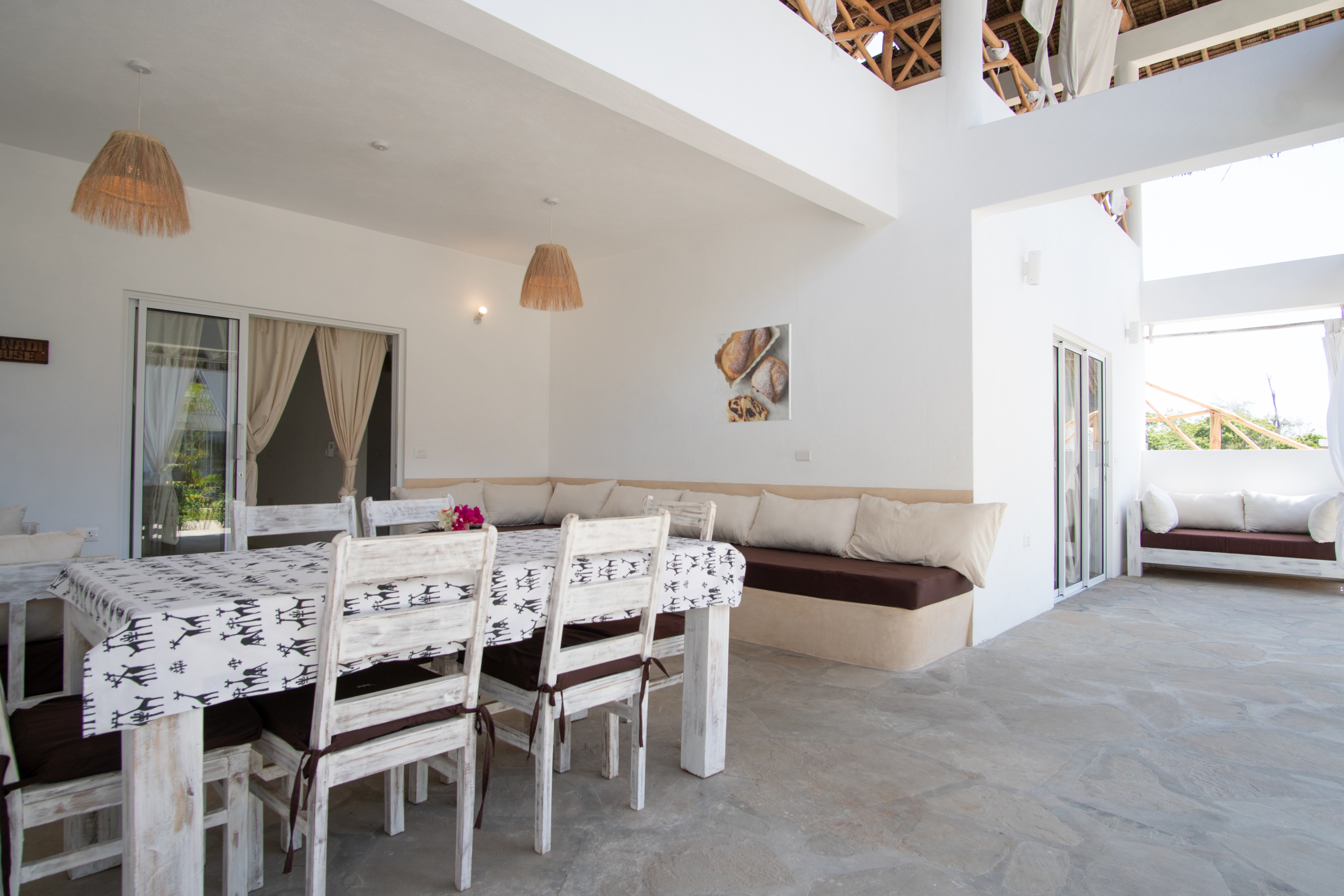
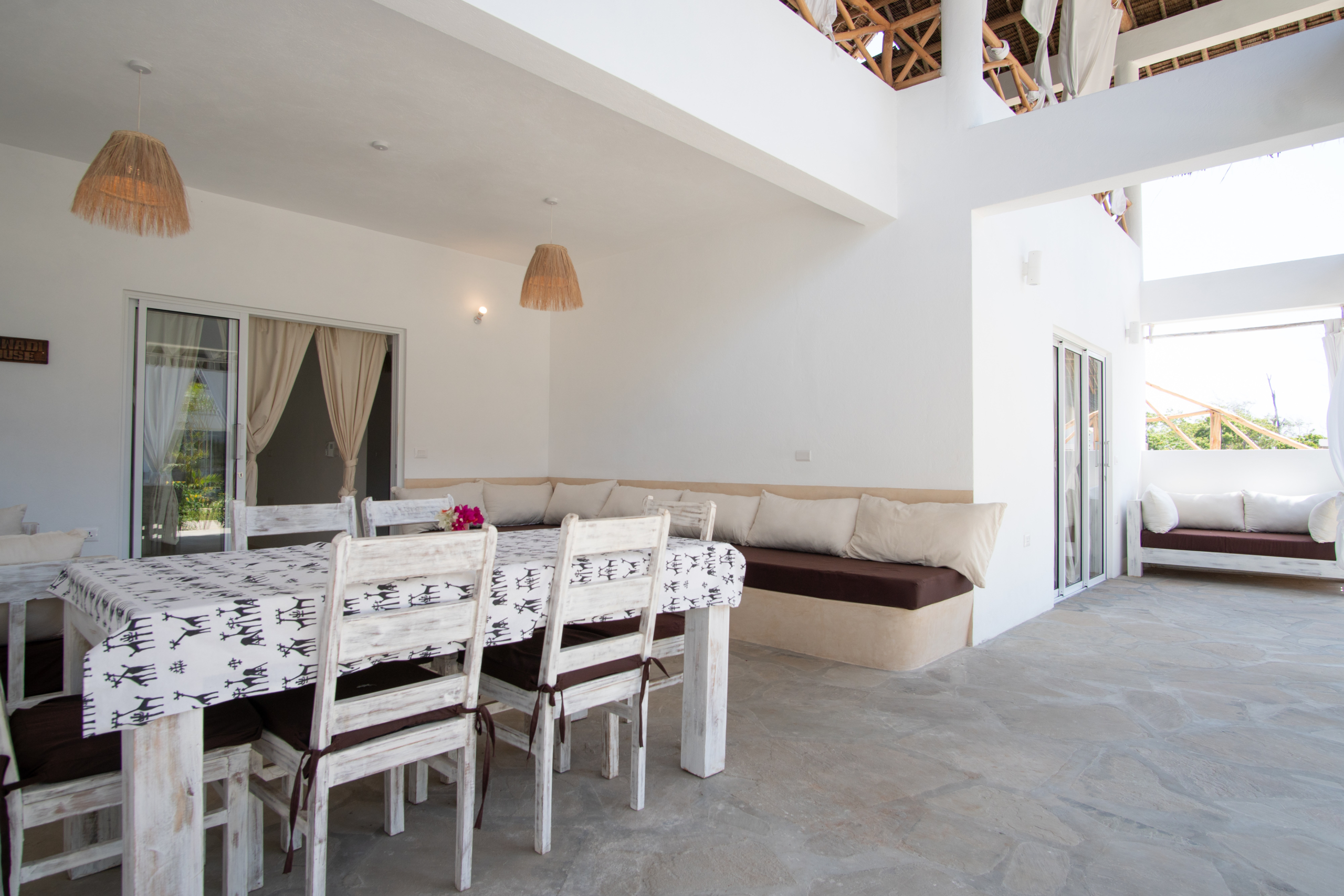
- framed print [713,322,792,424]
